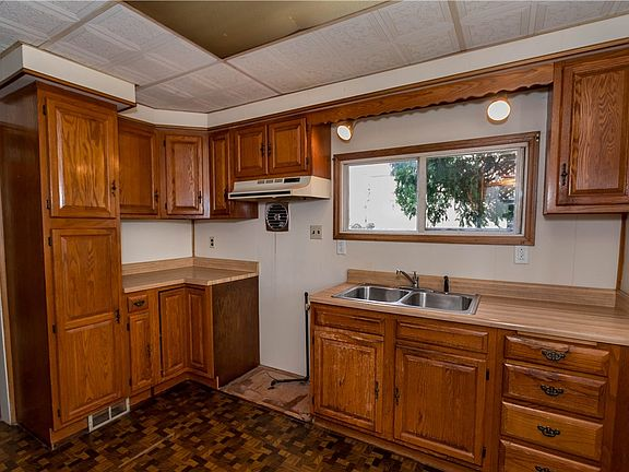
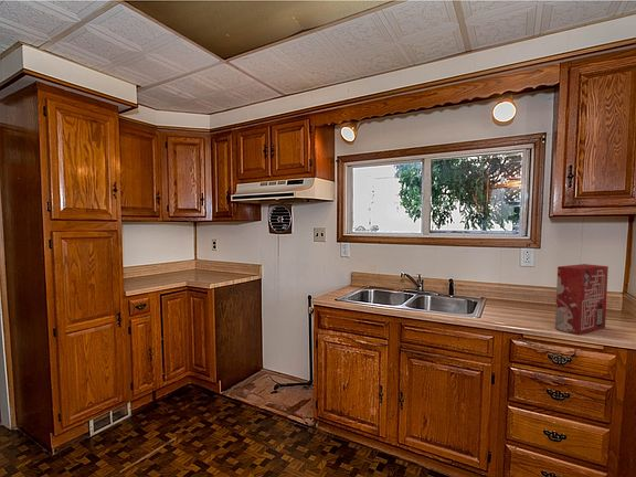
+ cereal box [554,263,610,336]
